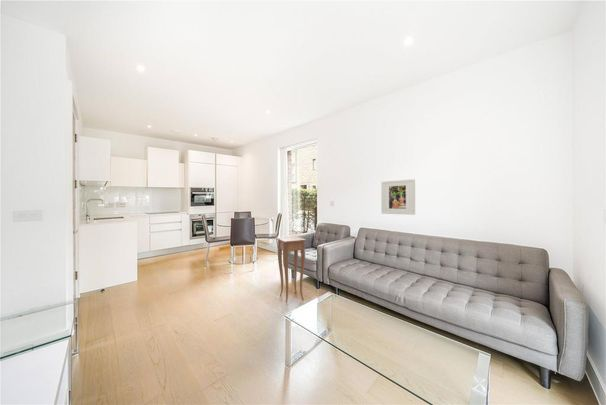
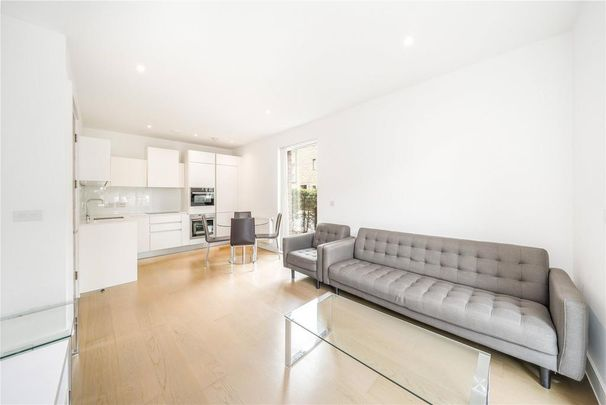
- side table [276,236,307,304]
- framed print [380,178,416,216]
